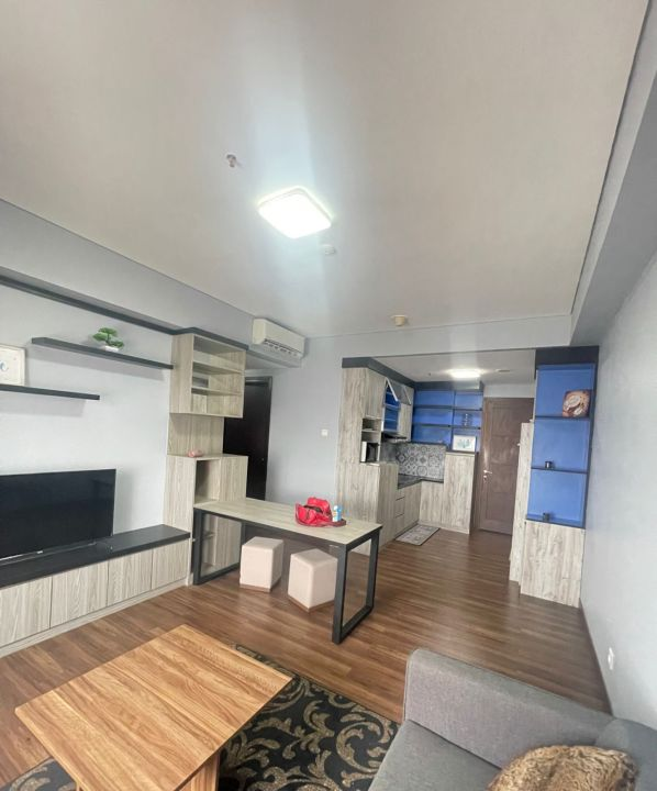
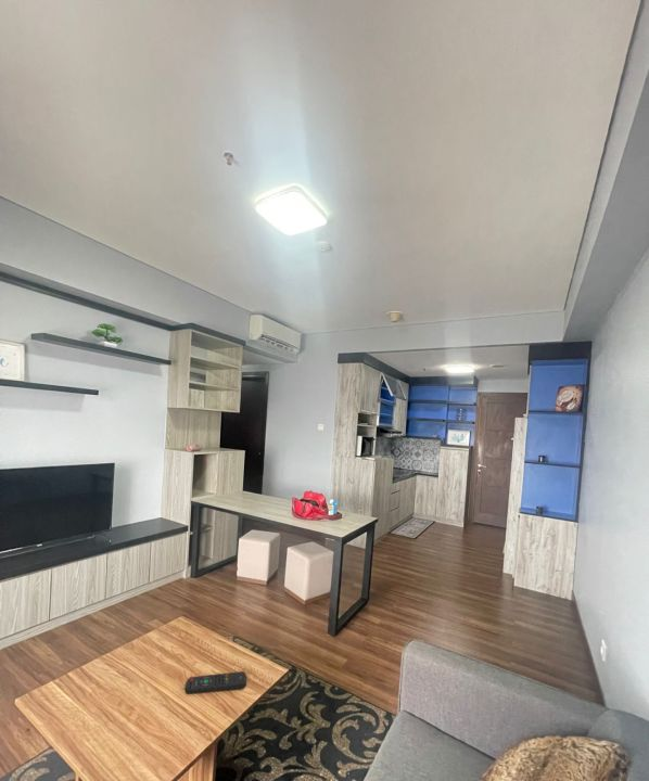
+ remote control [184,670,247,695]
